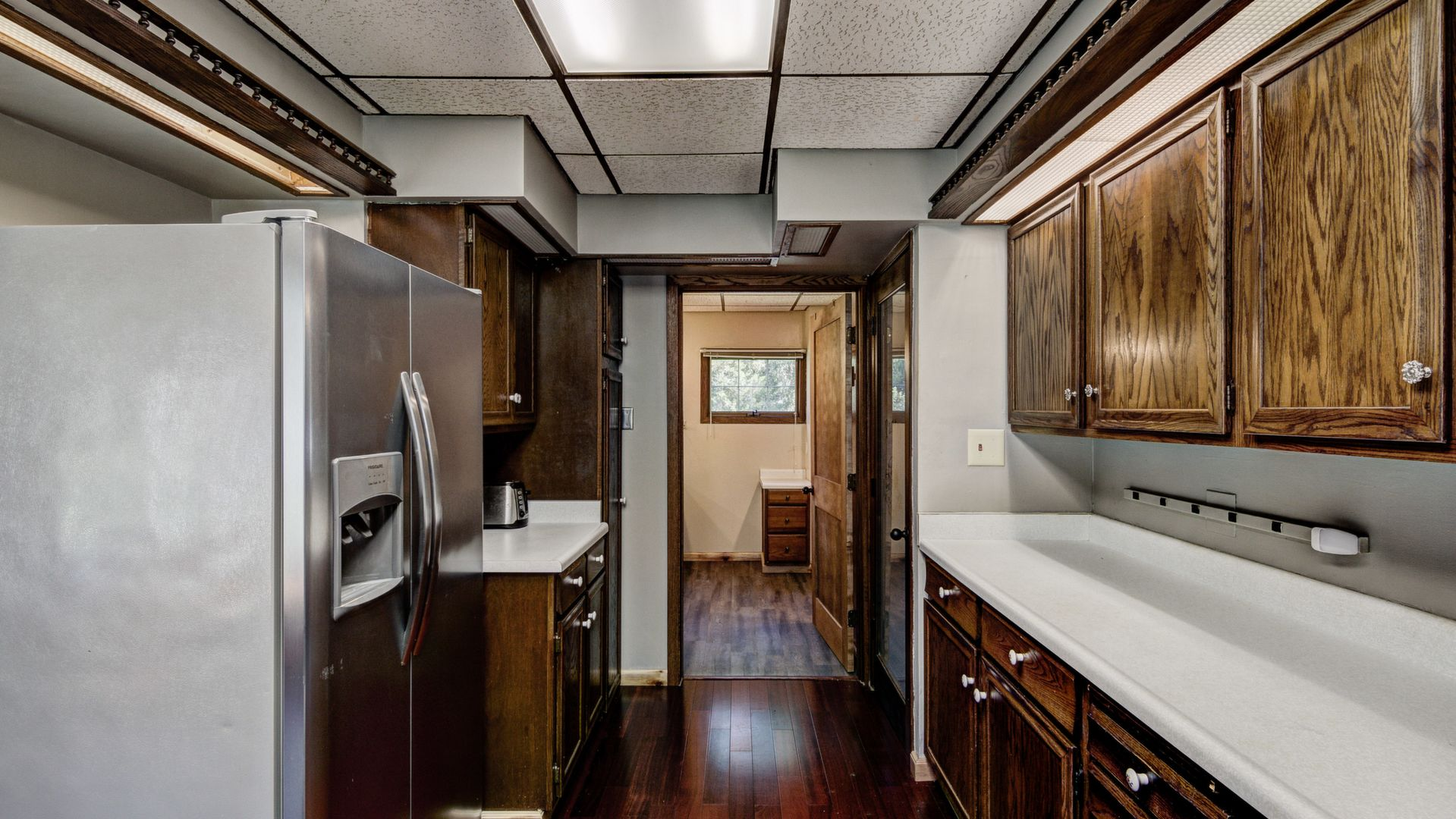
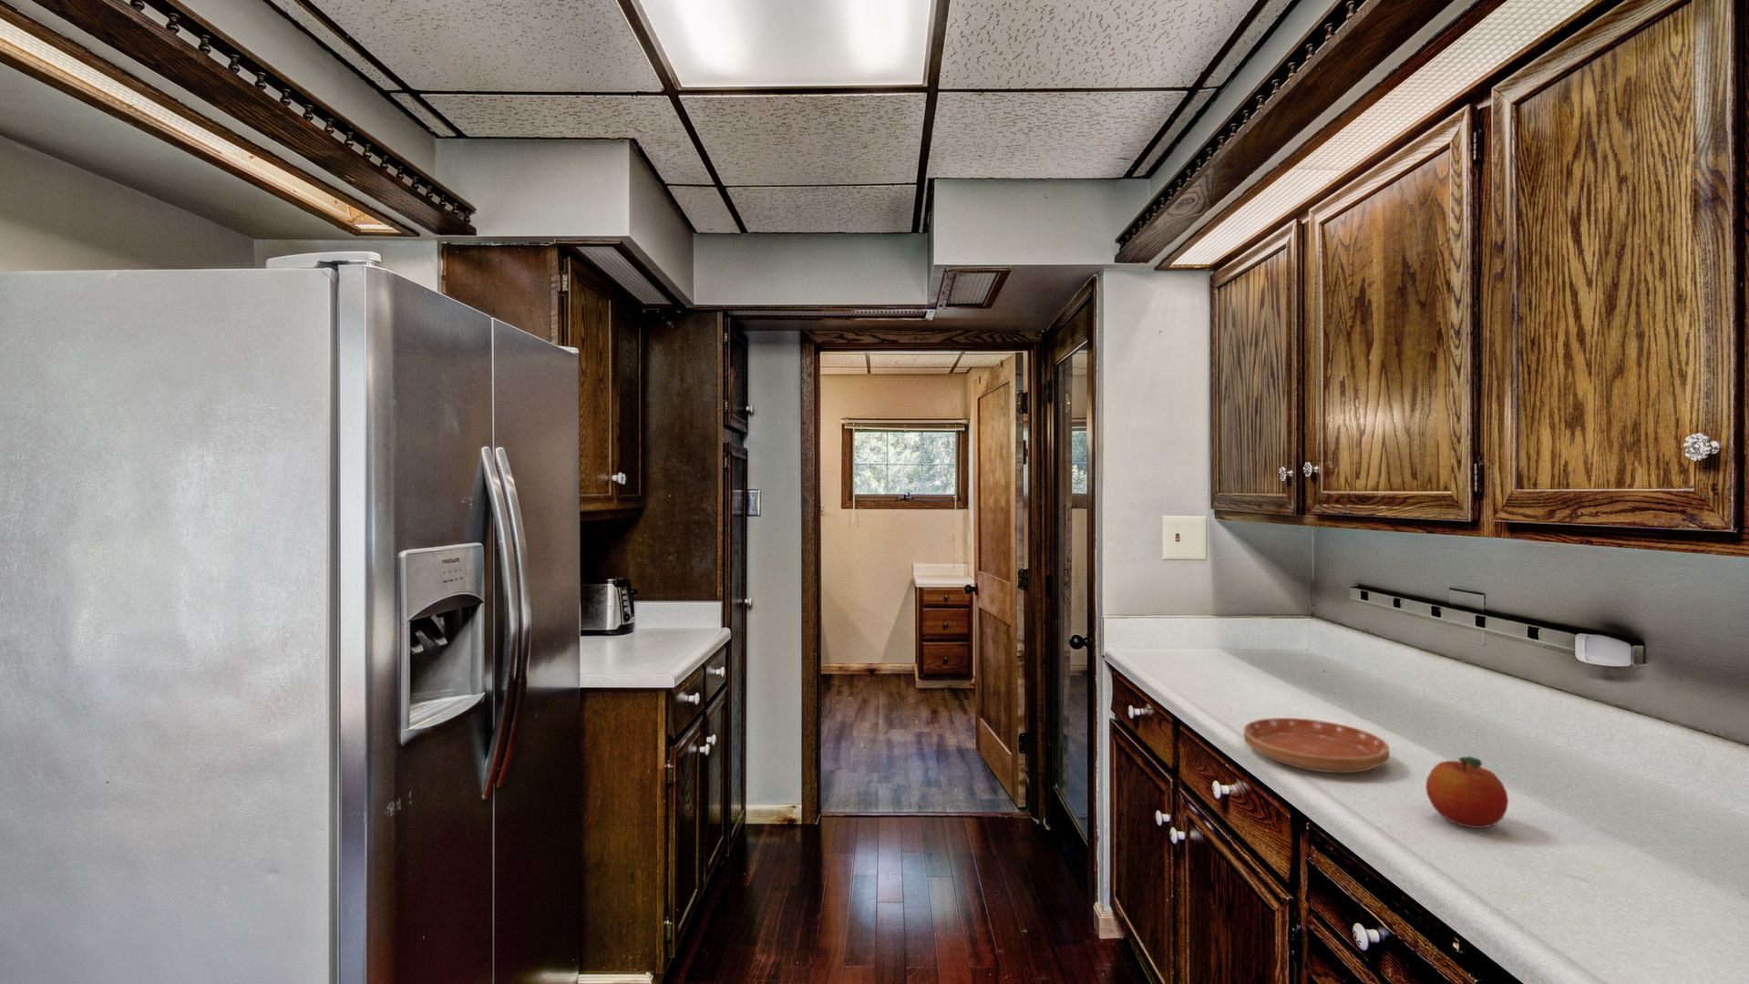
+ fruit [1425,756,1509,829]
+ saucer [1243,717,1390,774]
